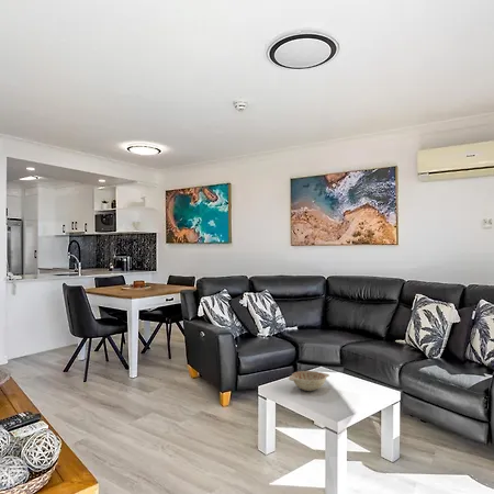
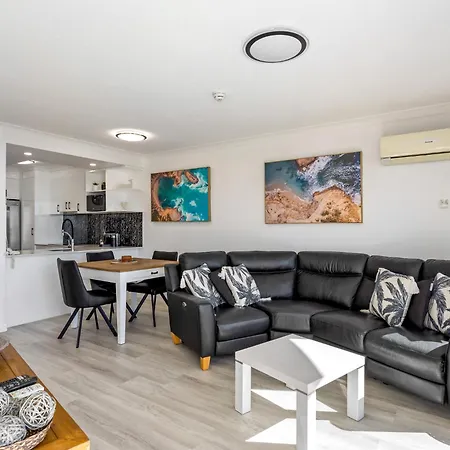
- decorative bowl [288,370,330,392]
